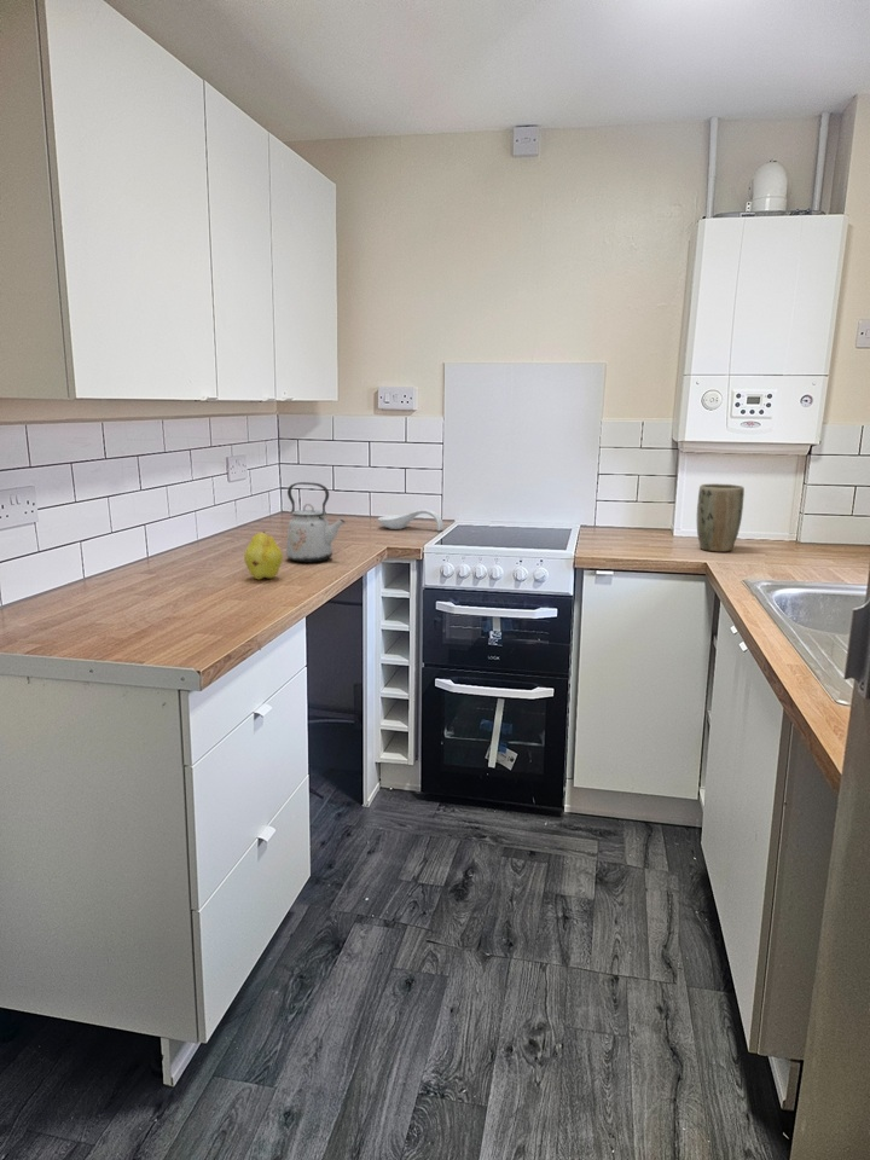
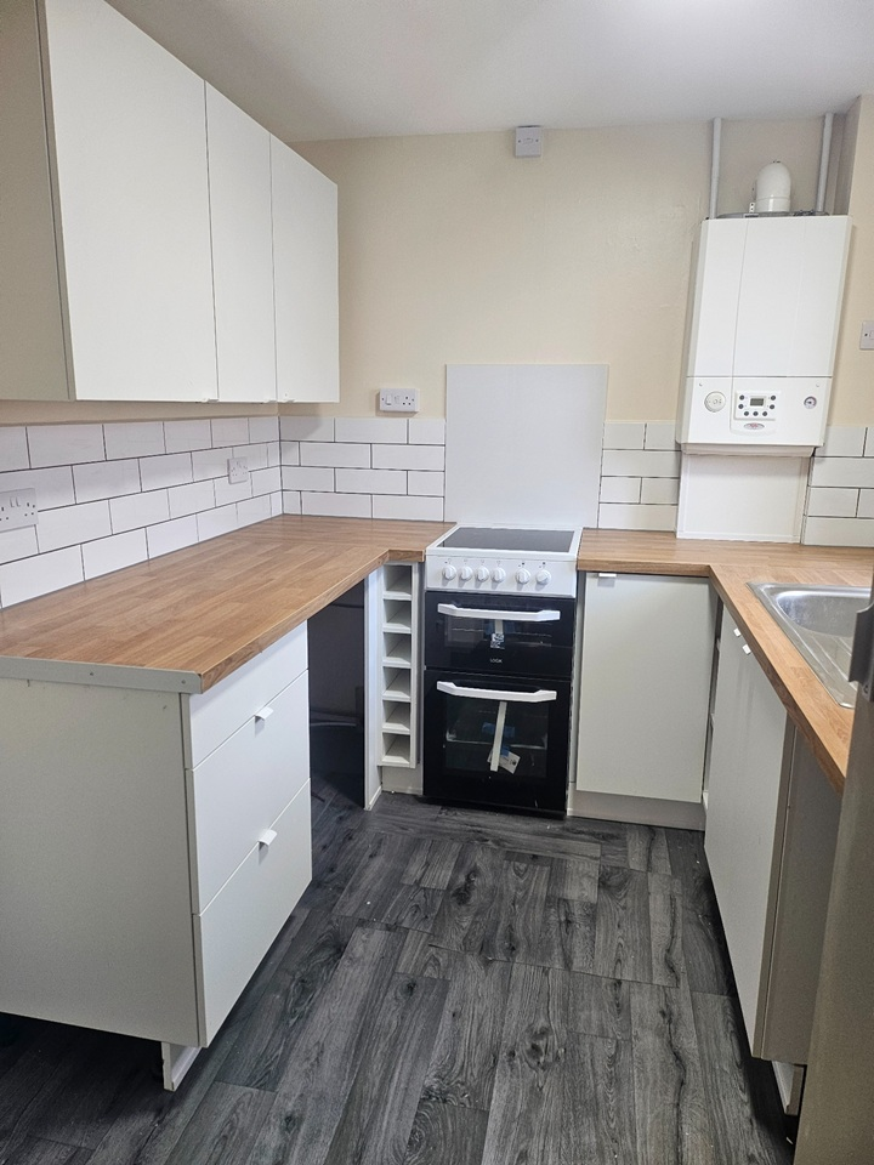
- fruit [243,530,284,580]
- spoon rest [377,507,445,532]
- kettle [285,481,347,564]
- plant pot [696,482,746,553]
